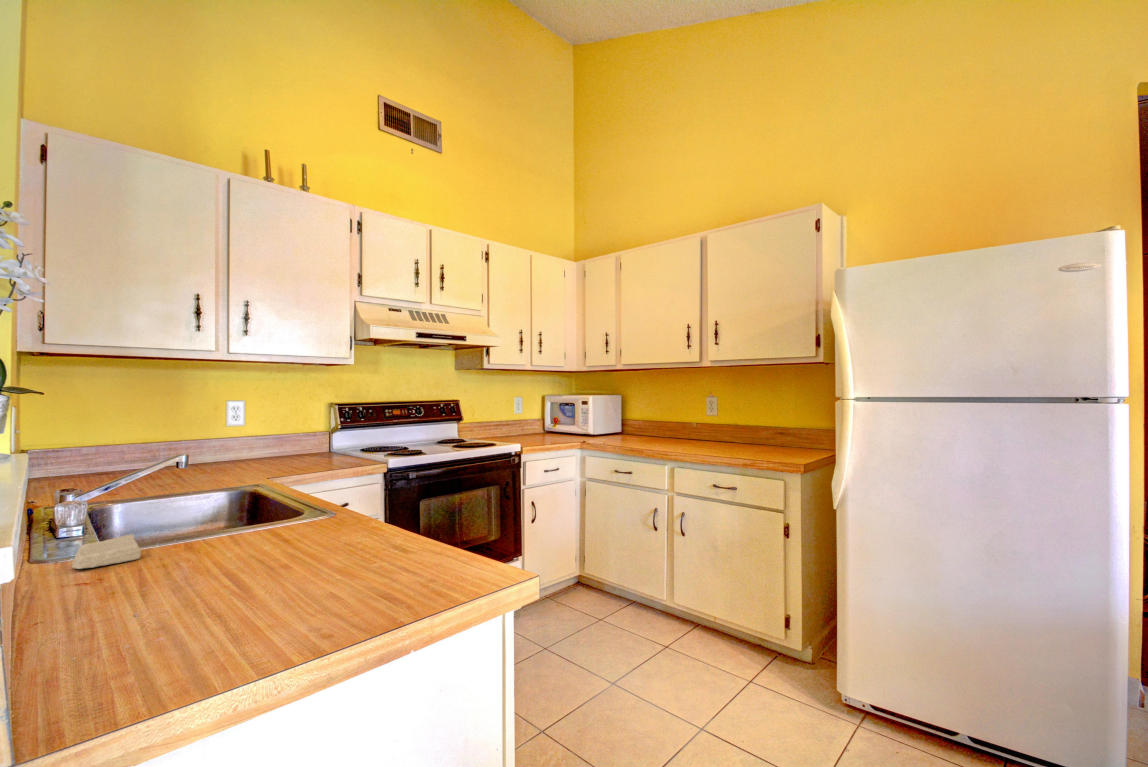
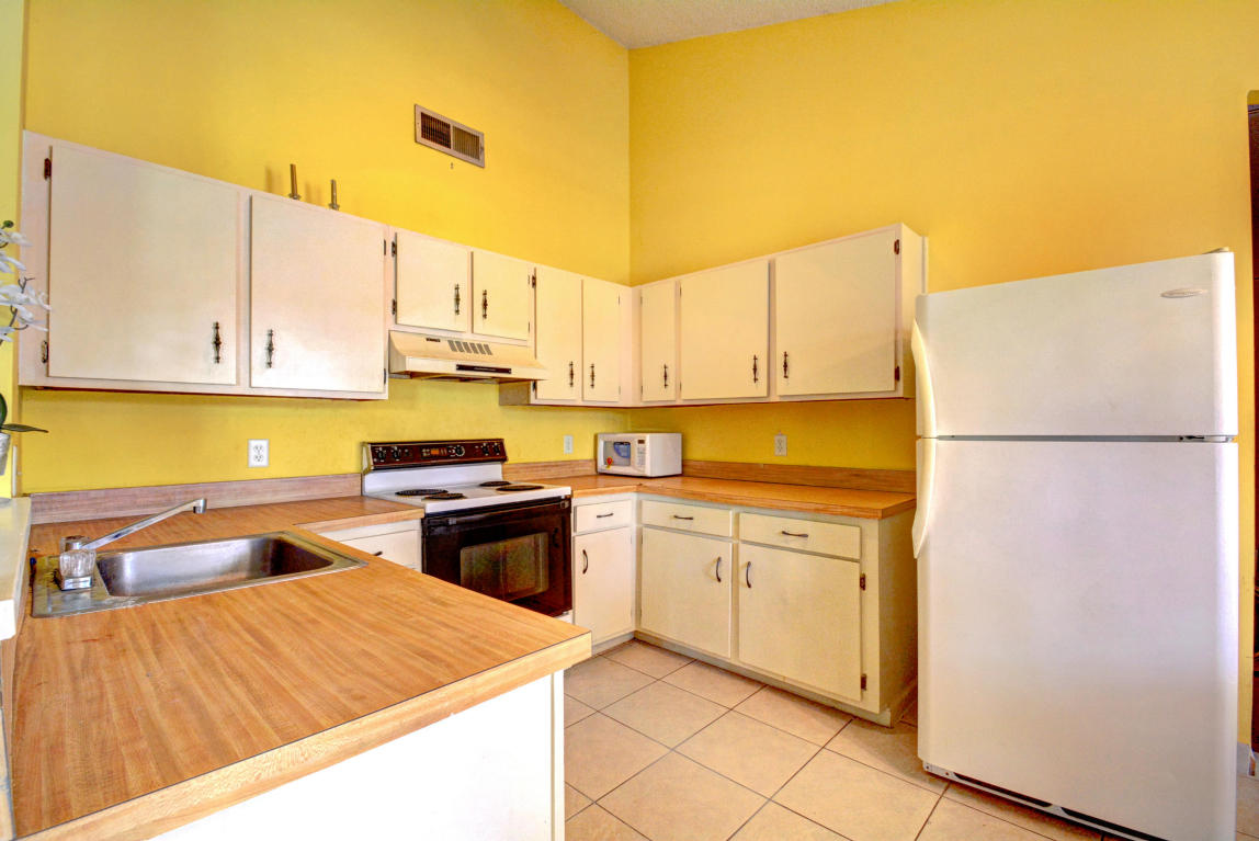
- soap bar [71,534,142,570]
